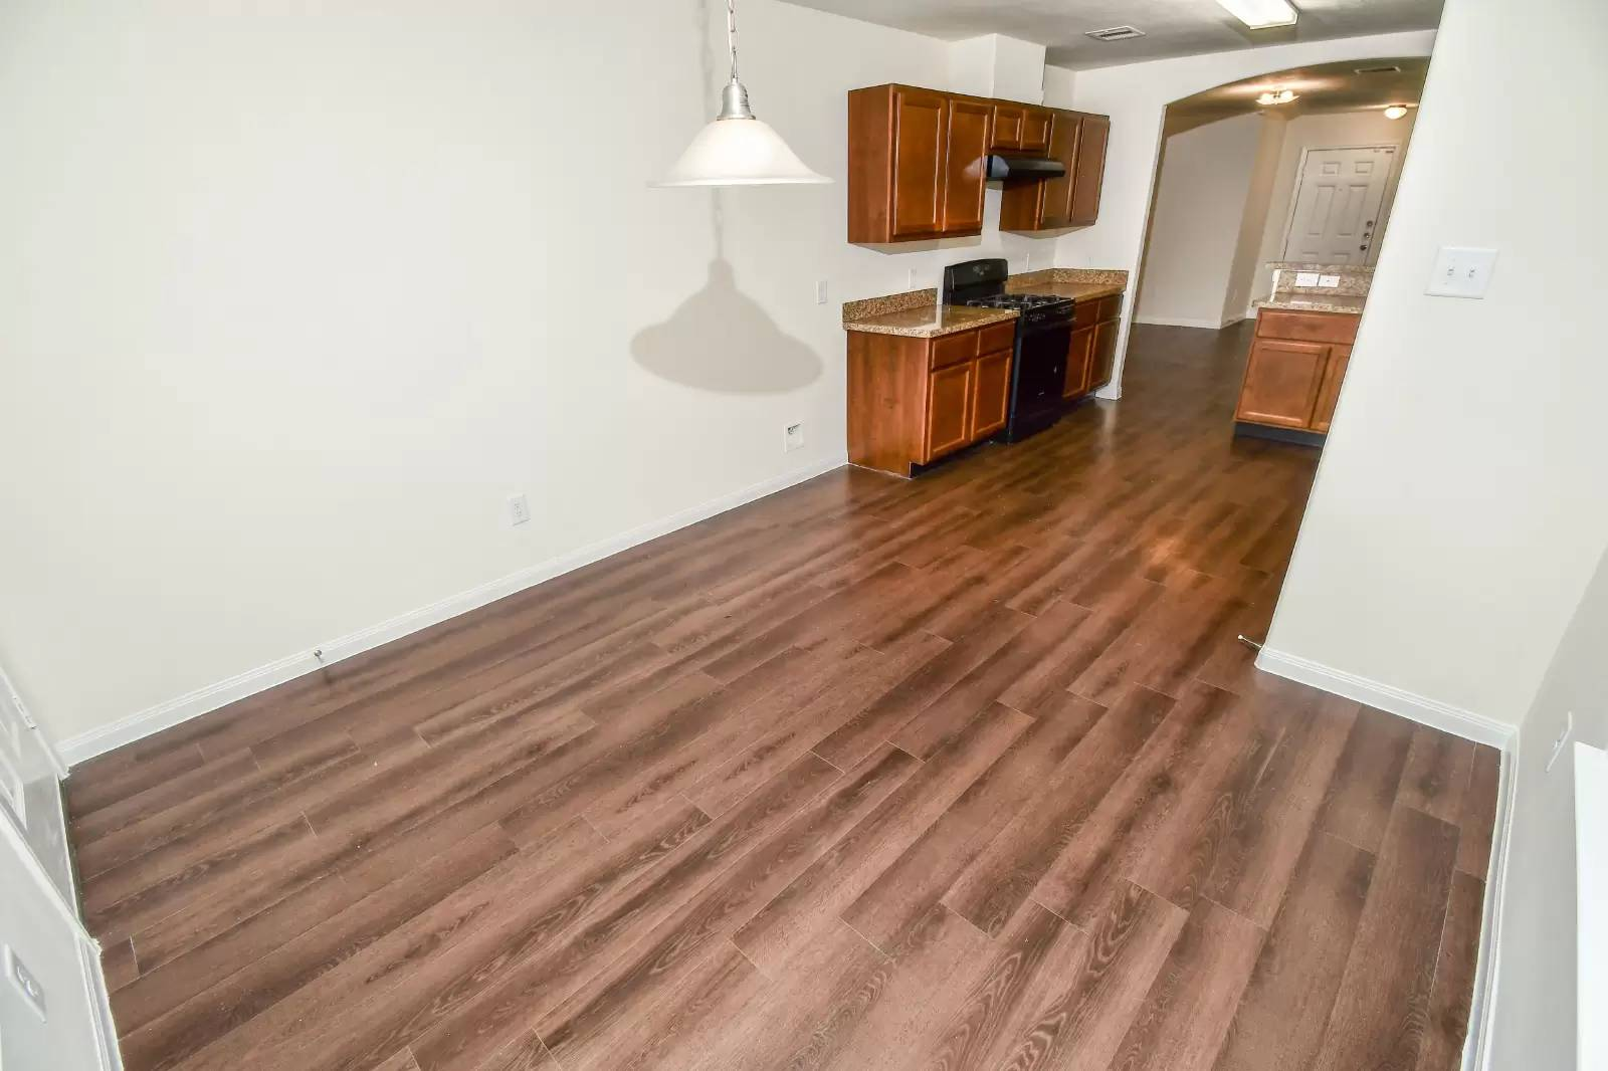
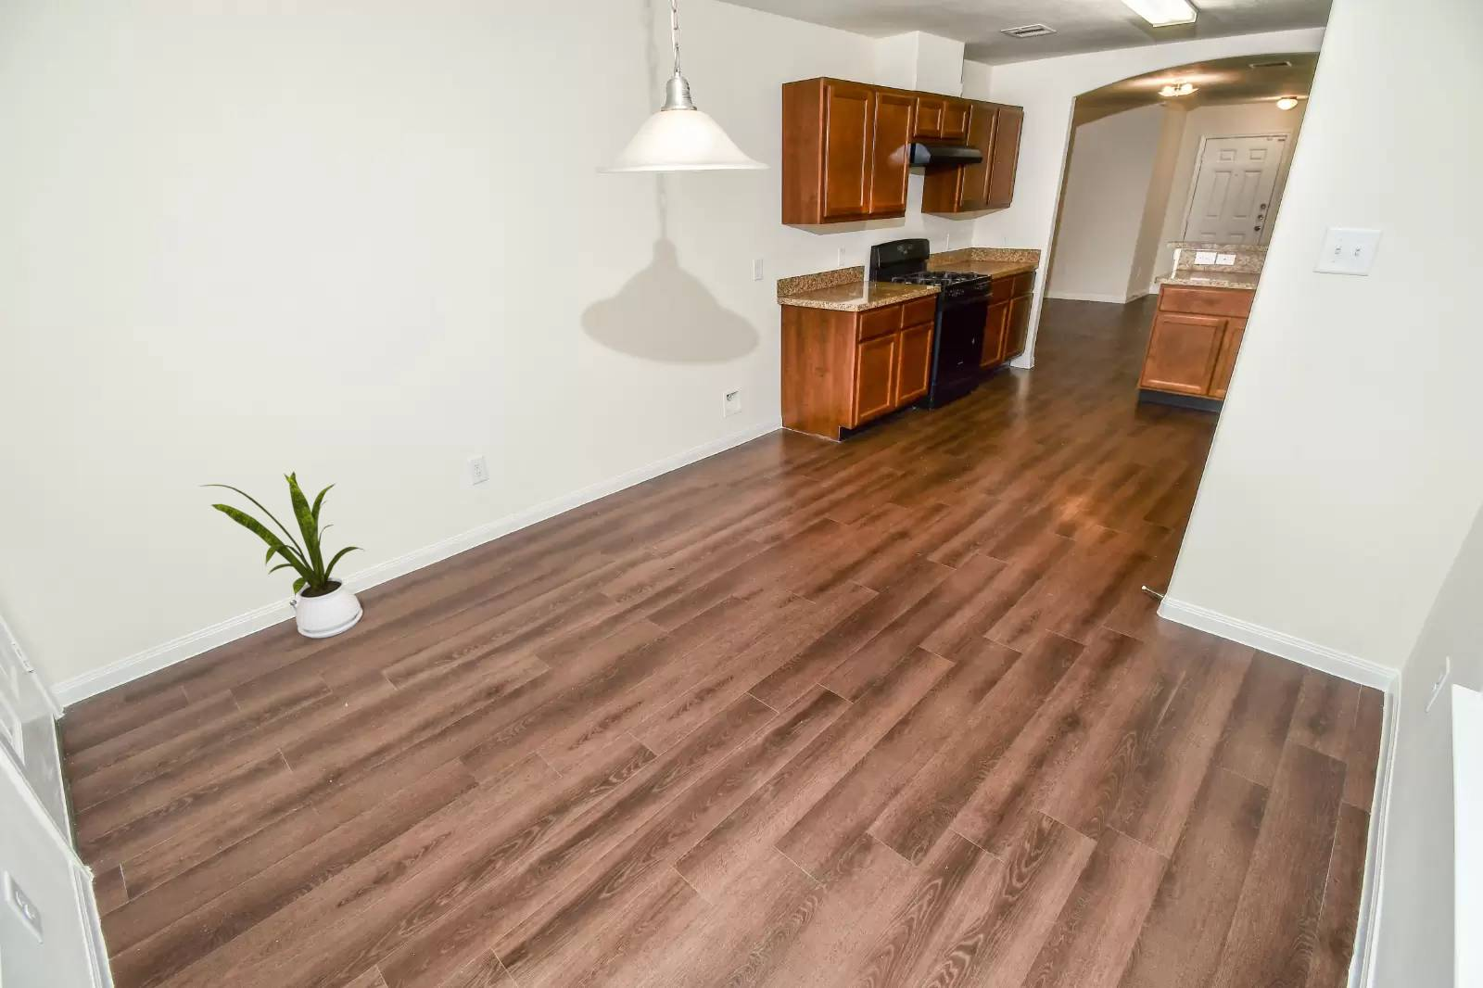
+ house plant [198,471,365,638]
